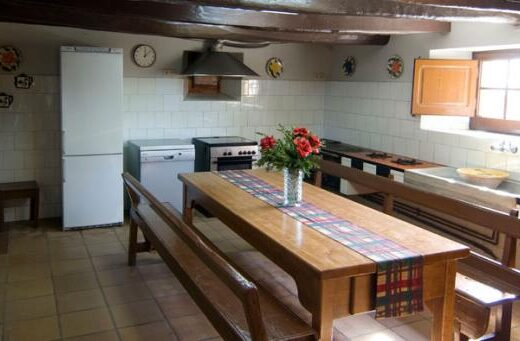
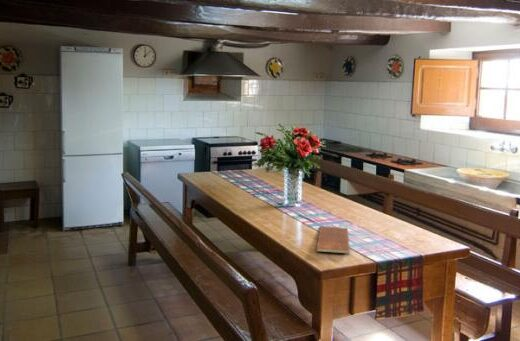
+ chopping board [316,225,351,254]
